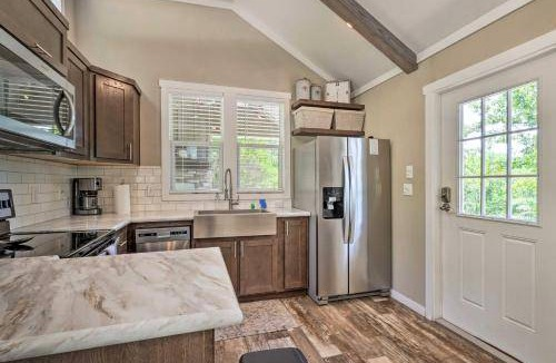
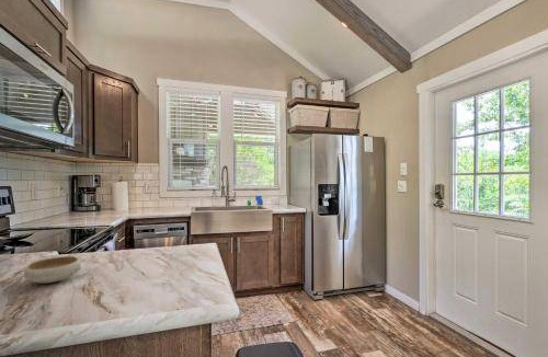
+ bowl [23,255,82,285]
